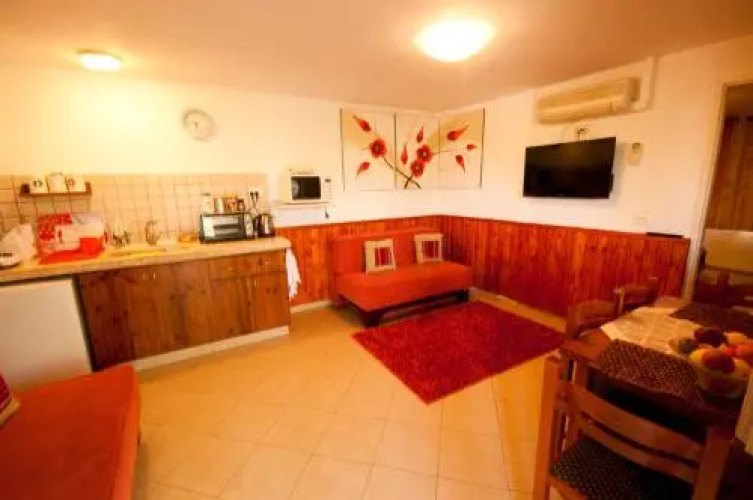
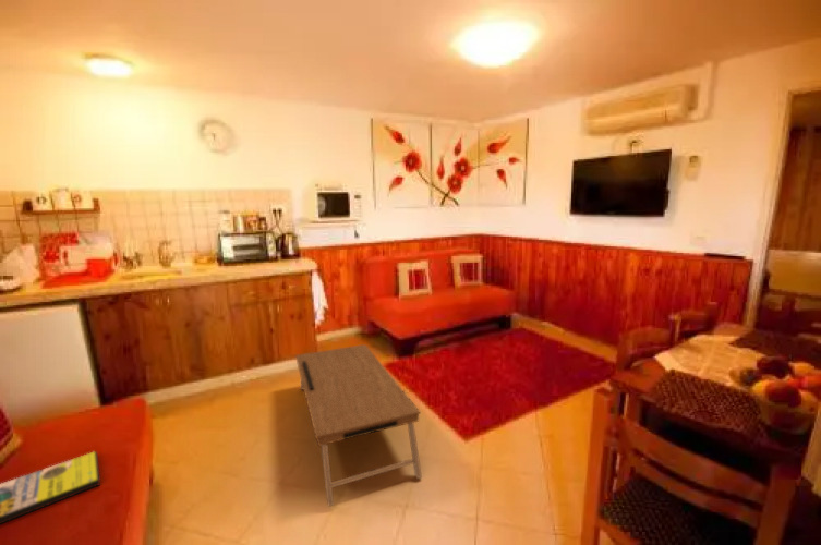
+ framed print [0,450,101,525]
+ coffee table [294,343,423,508]
